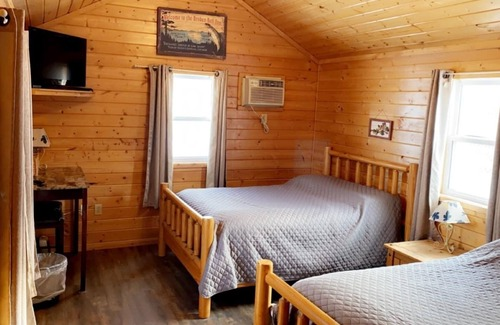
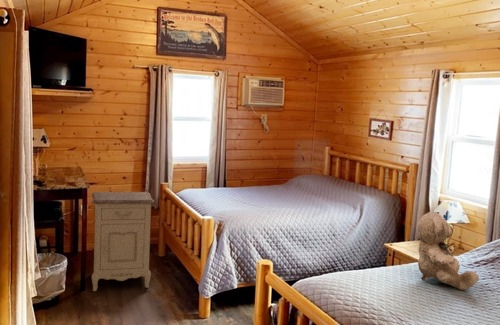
+ nightstand [91,191,155,292]
+ teddy bear [417,210,480,291]
